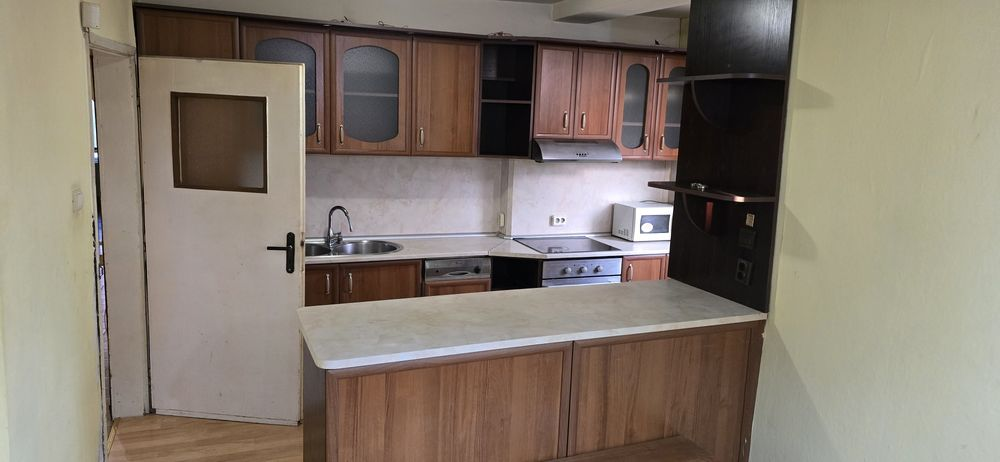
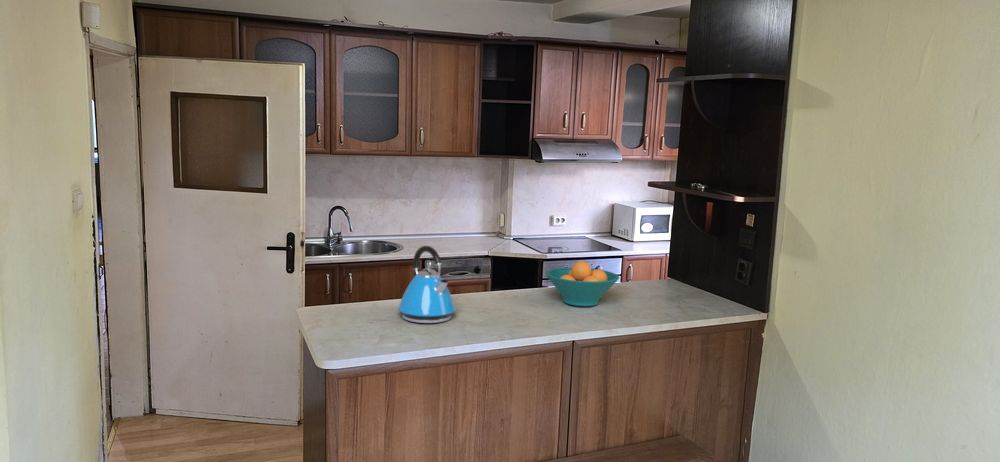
+ fruit bowl [545,260,620,307]
+ kettle [397,245,456,324]
